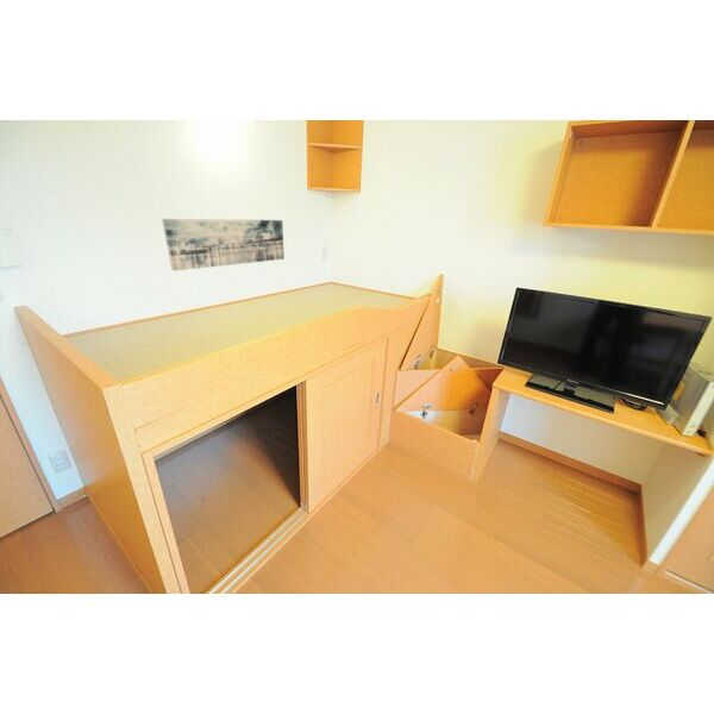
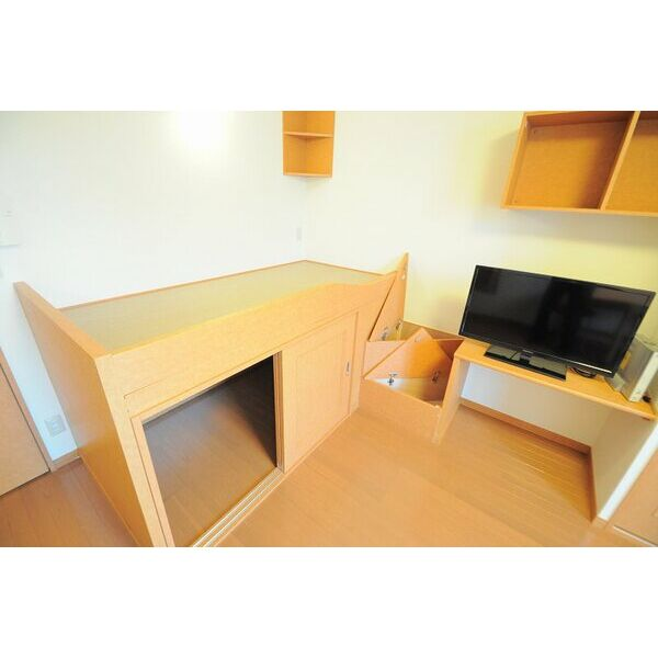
- wall art [161,218,286,271]
